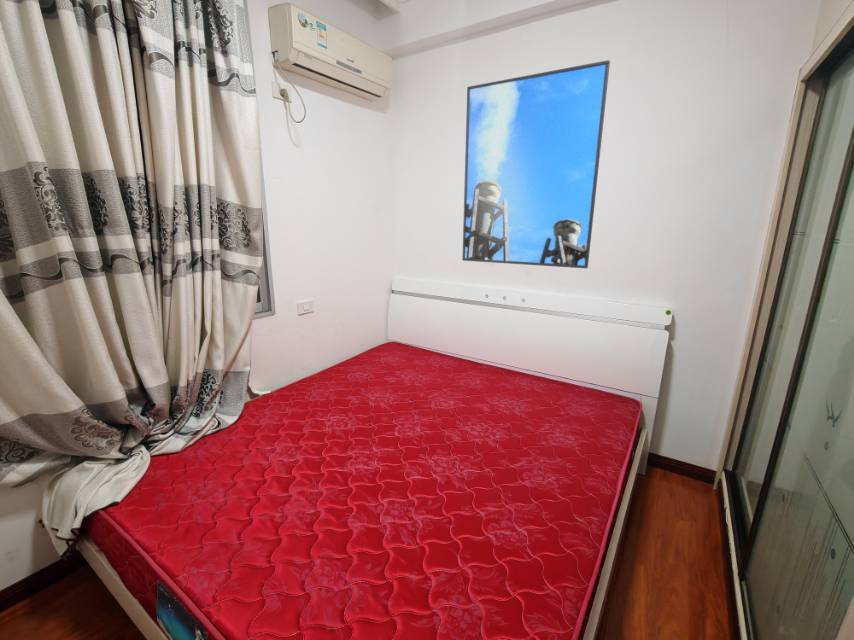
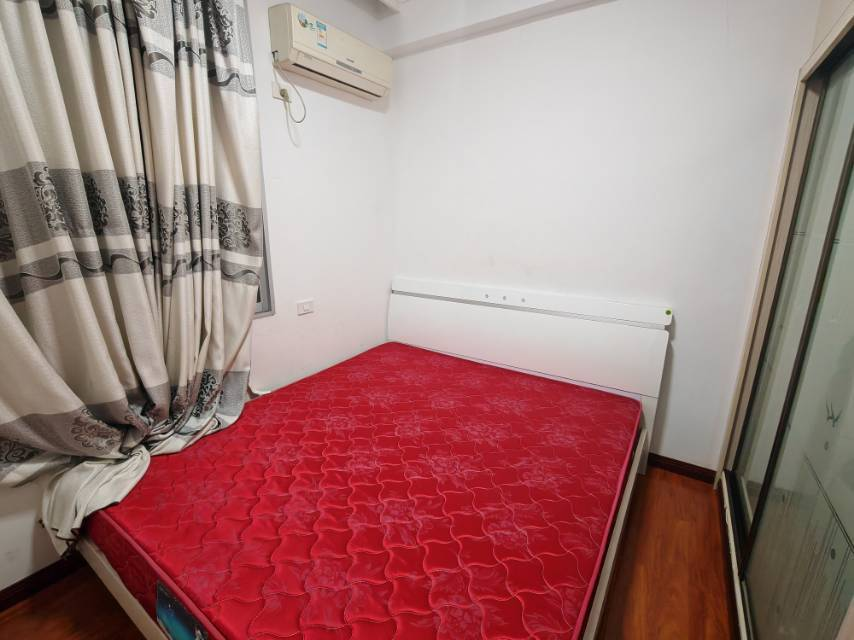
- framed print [461,59,611,269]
